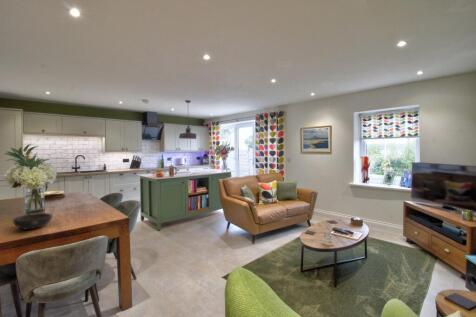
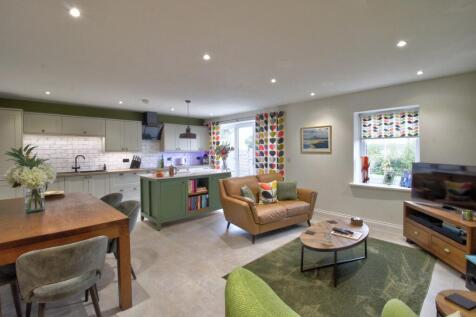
- bowl [12,212,53,231]
